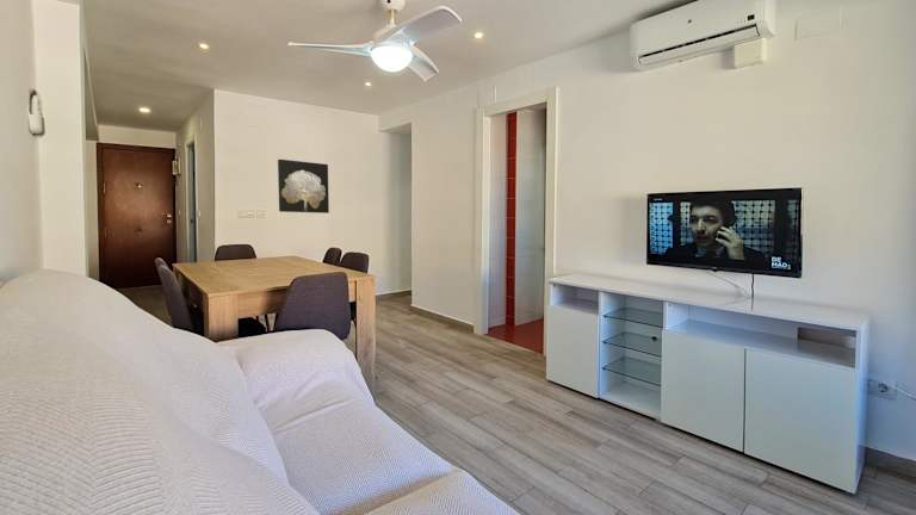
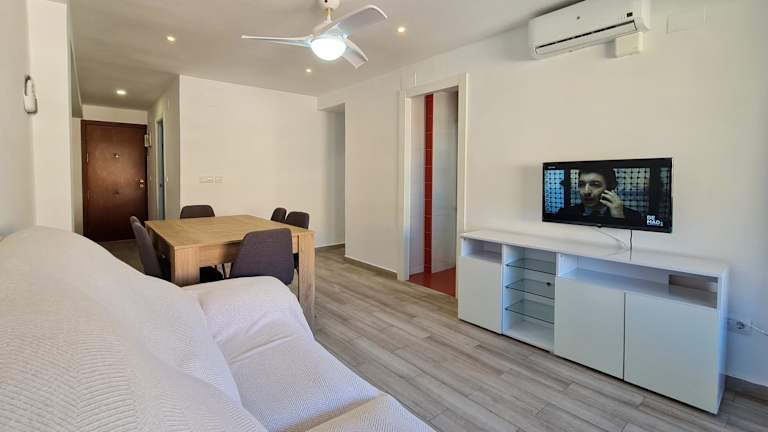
- wall art [277,159,330,215]
